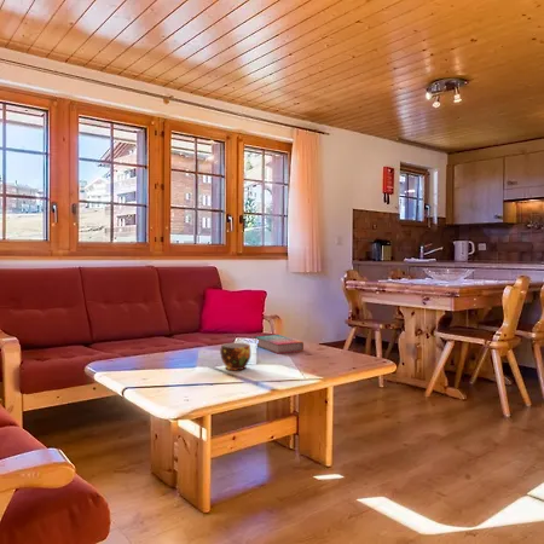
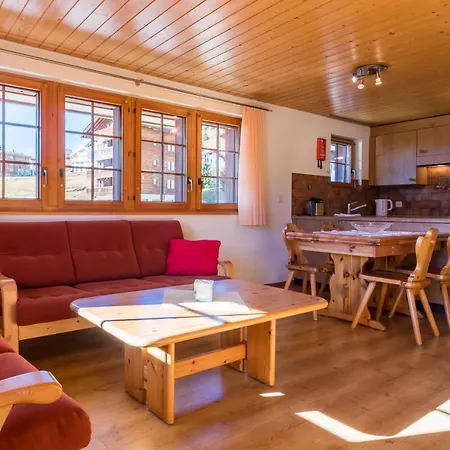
- cup [219,341,251,371]
- book [254,334,305,355]
